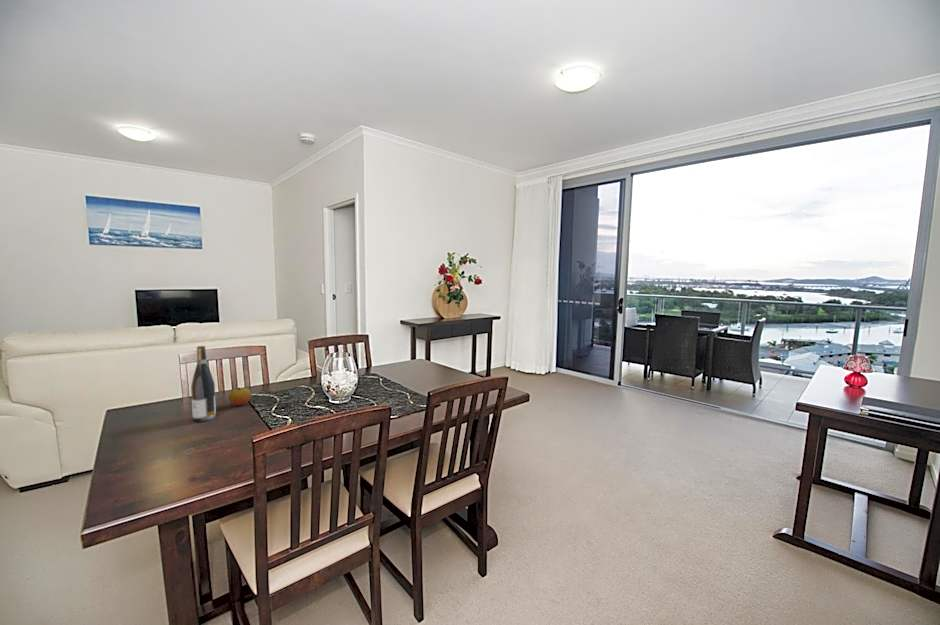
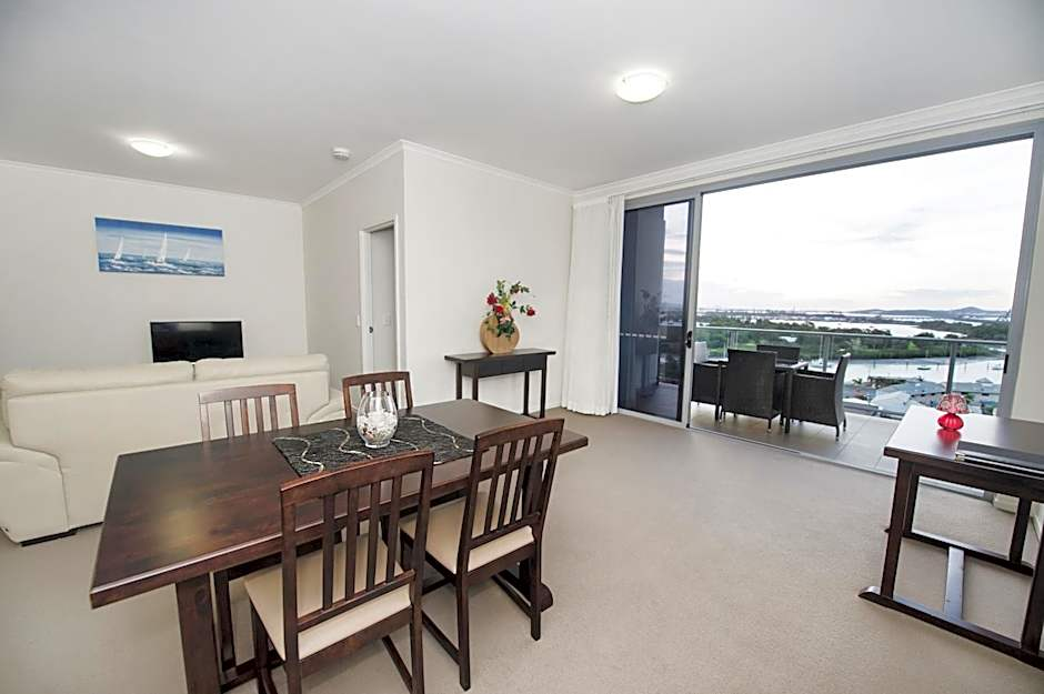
- wine bottle [190,345,217,423]
- apple [228,386,252,406]
